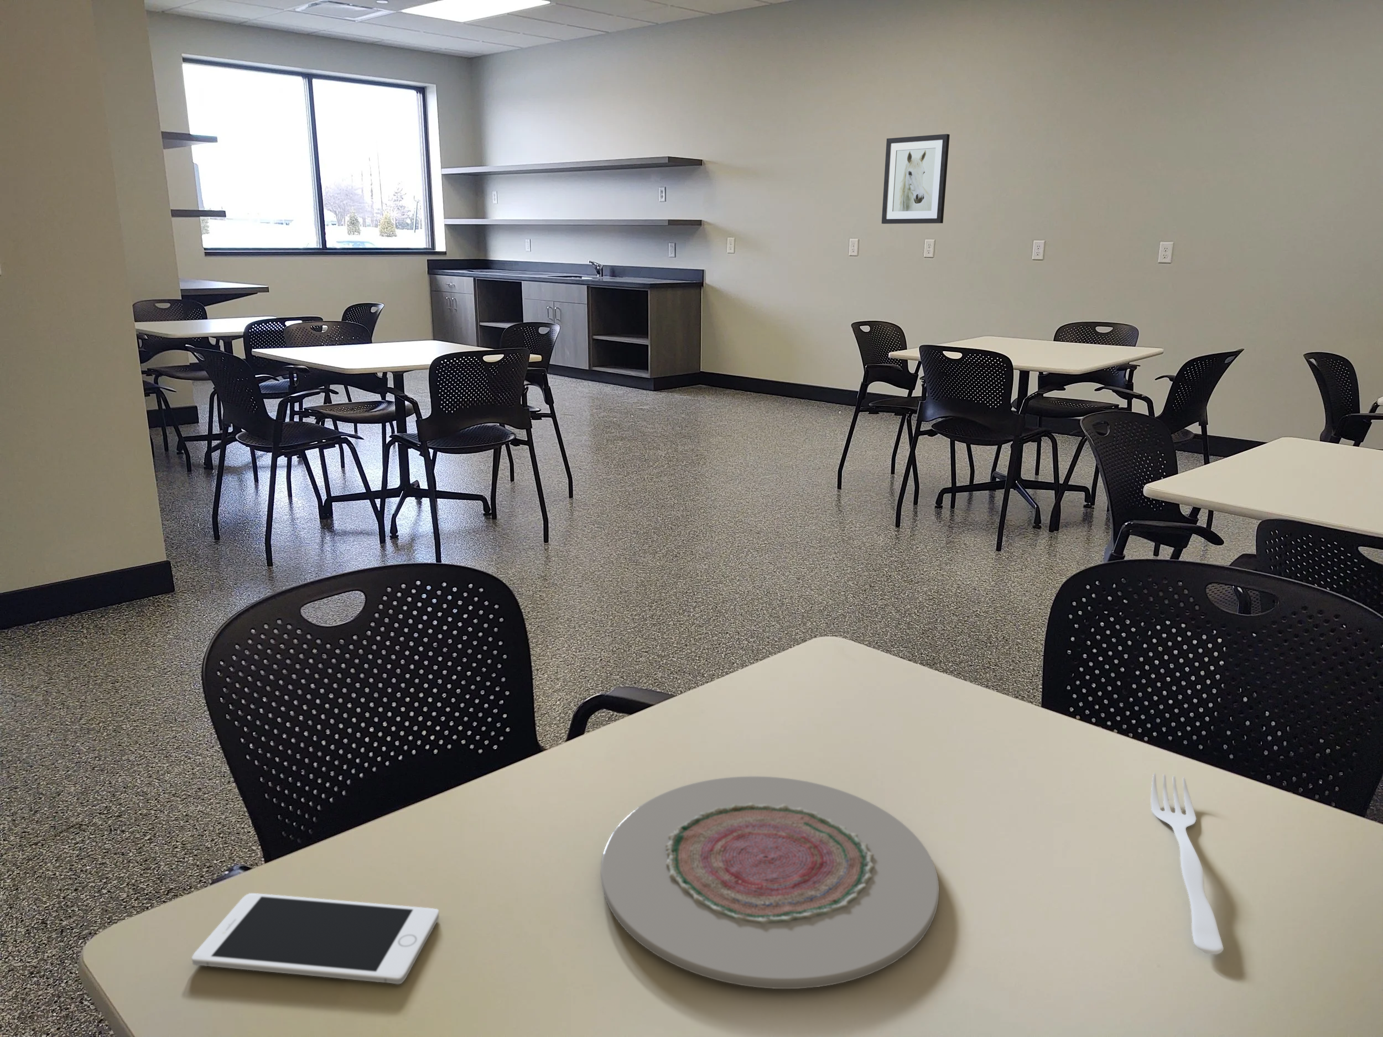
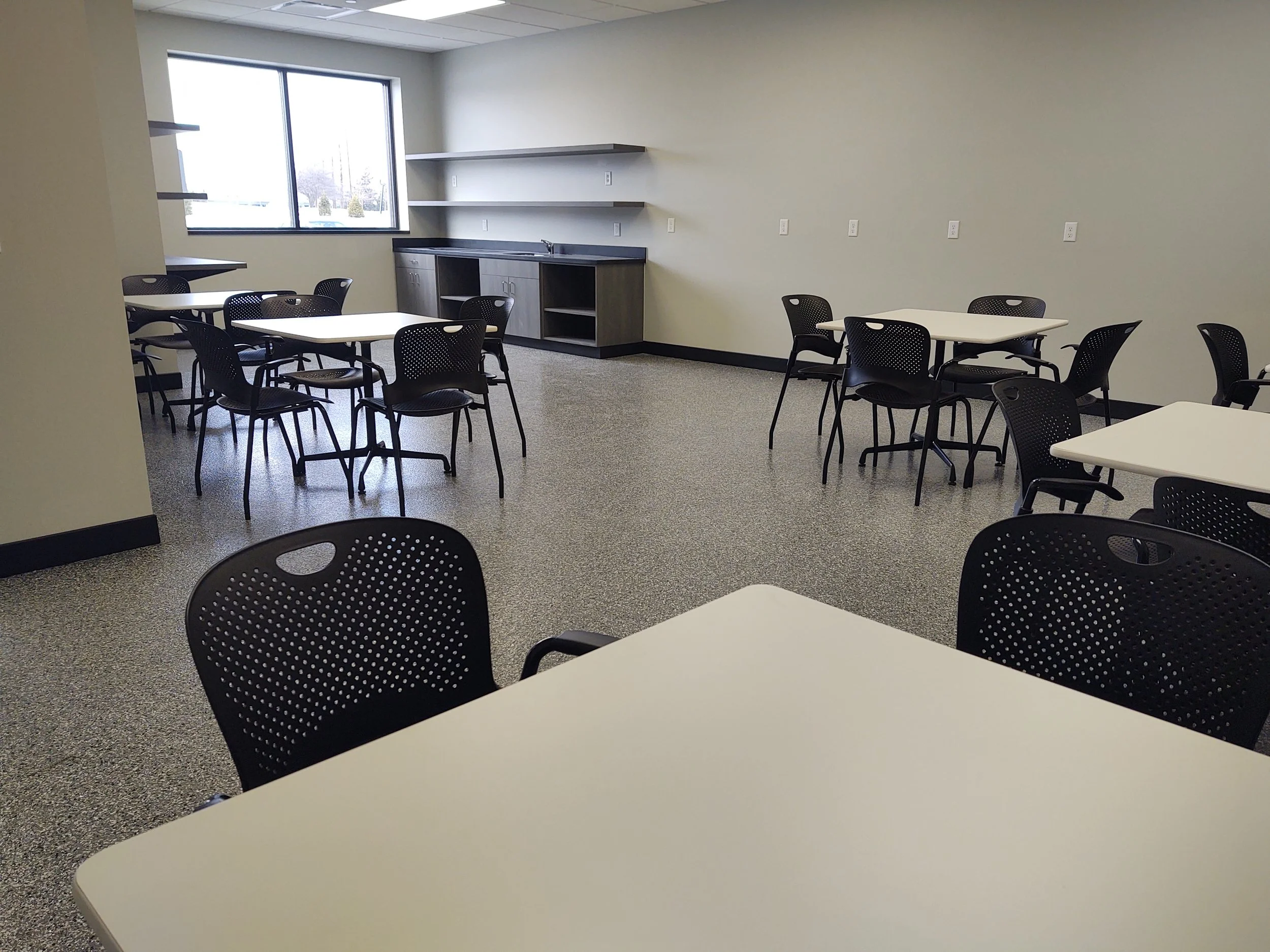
- fork [1151,772,1224,955]
- wall art [881,133,951,224]
- plate [600,776,940,989]
- cell phone [192,892,439,985]
